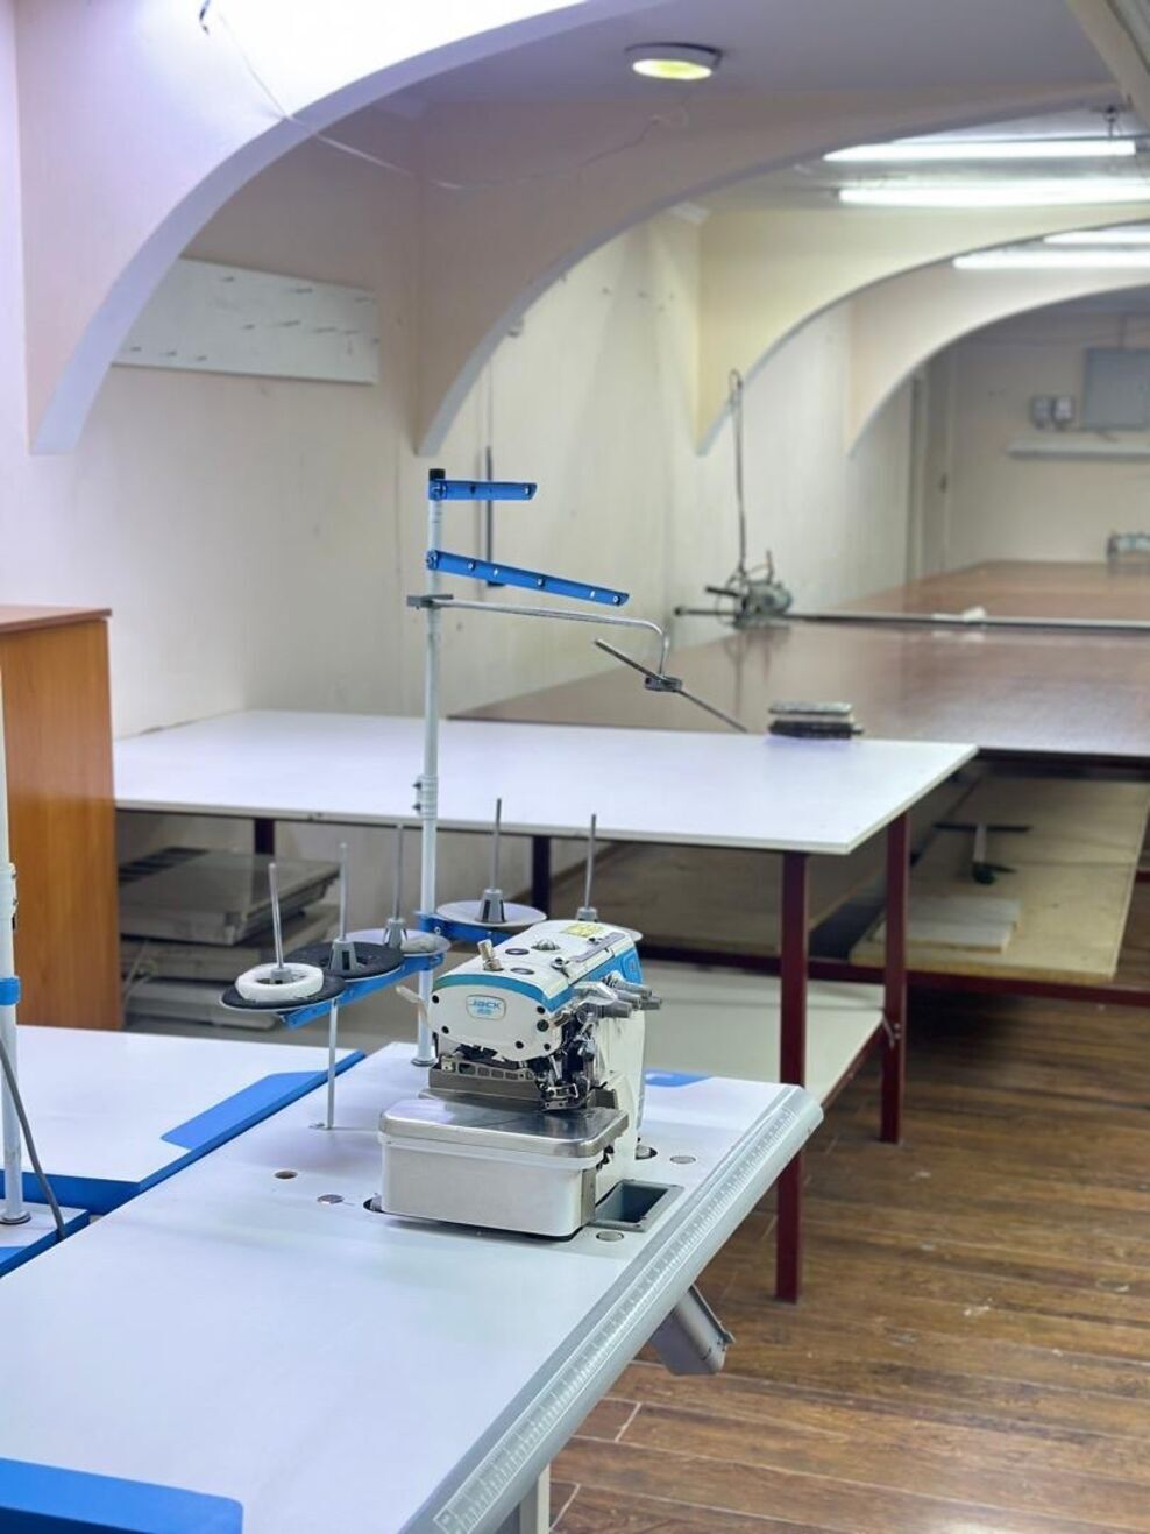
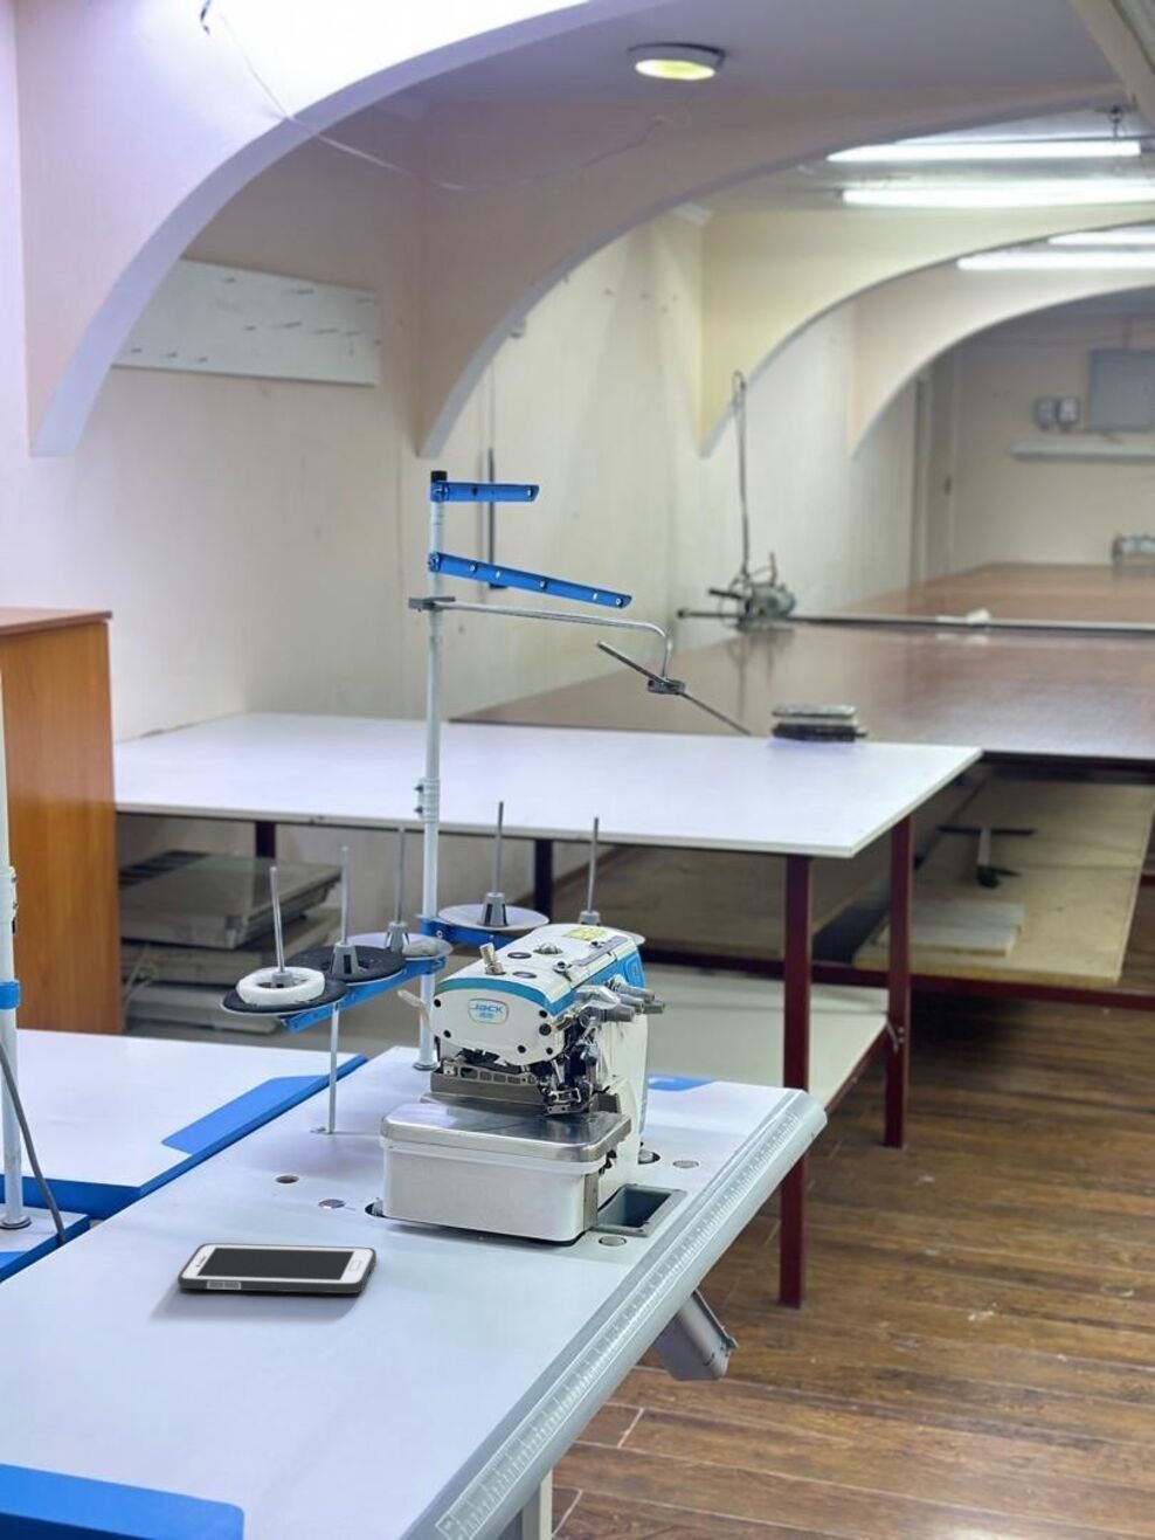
+ cell phone [176,1241,377,1295]
